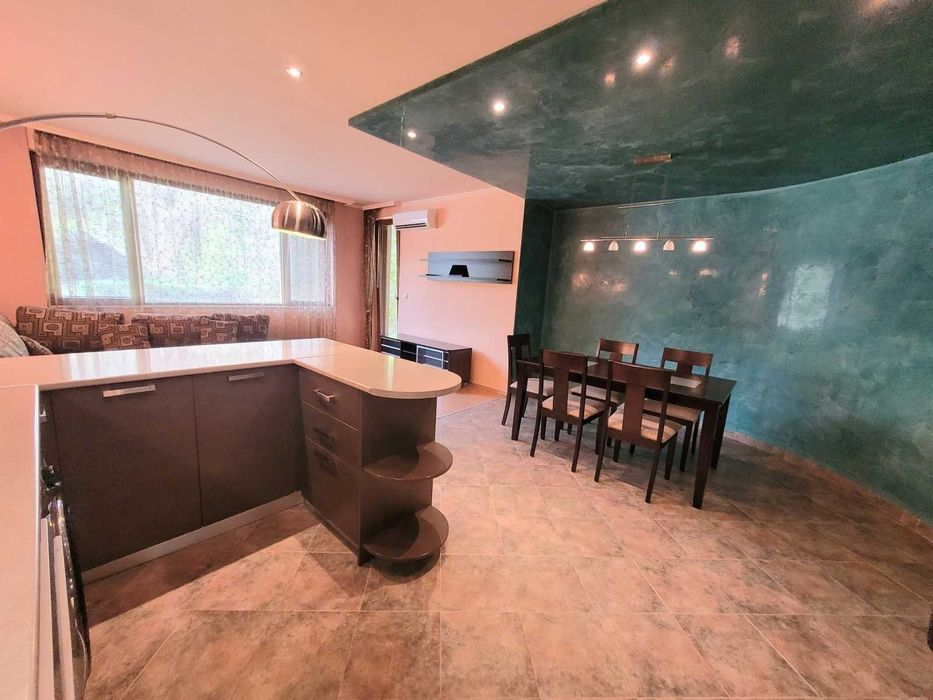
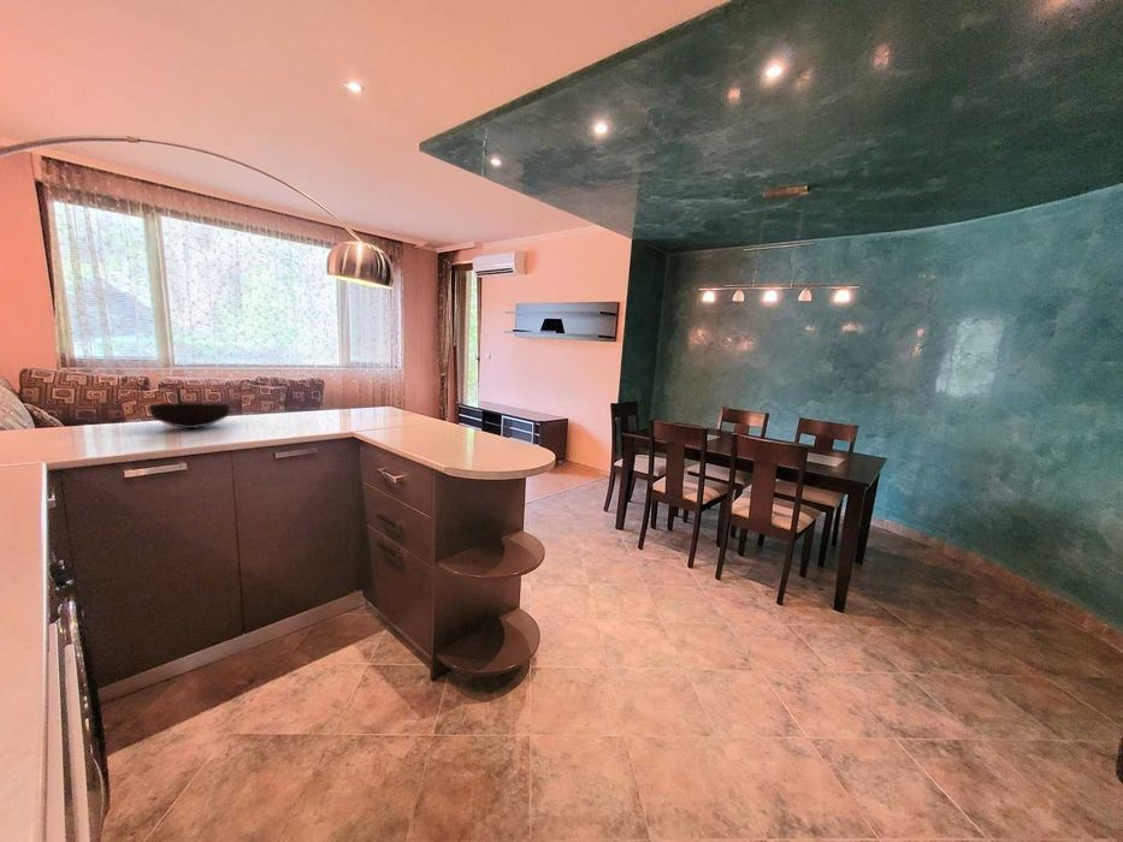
+ bowl [148,402,231,429]
